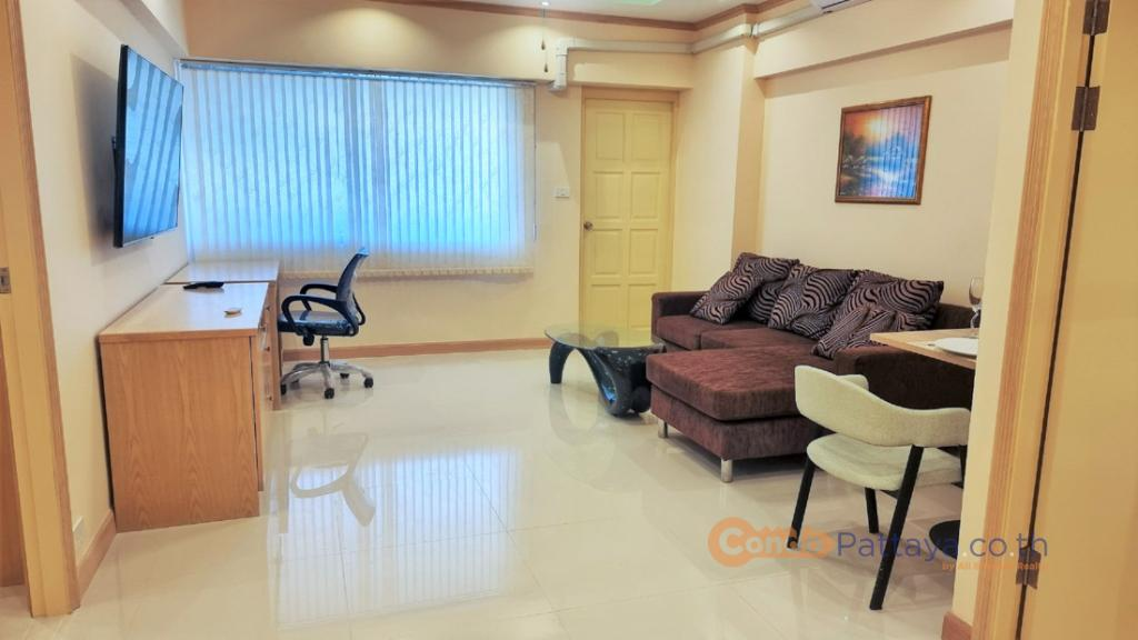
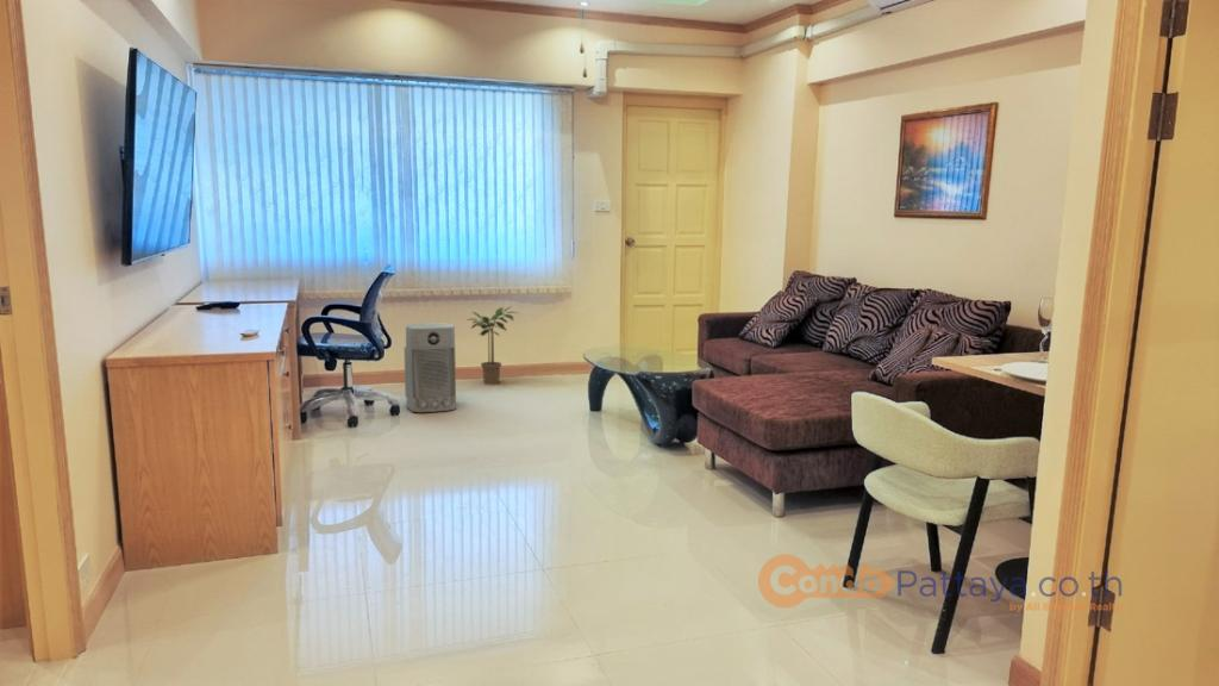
+ potted plant [465,305,518,386]
+ air purifier [404,322,457,413]
